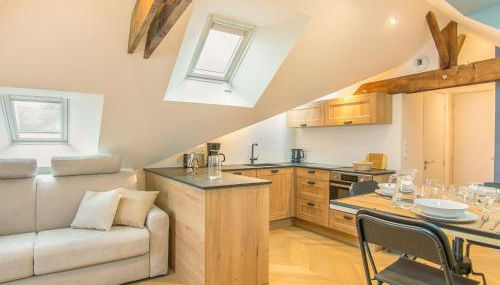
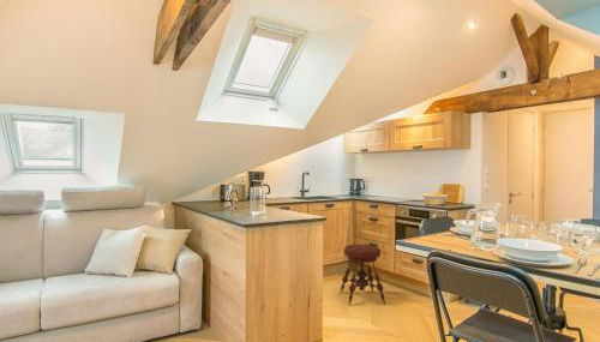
+ stool [338,242,386,306]
